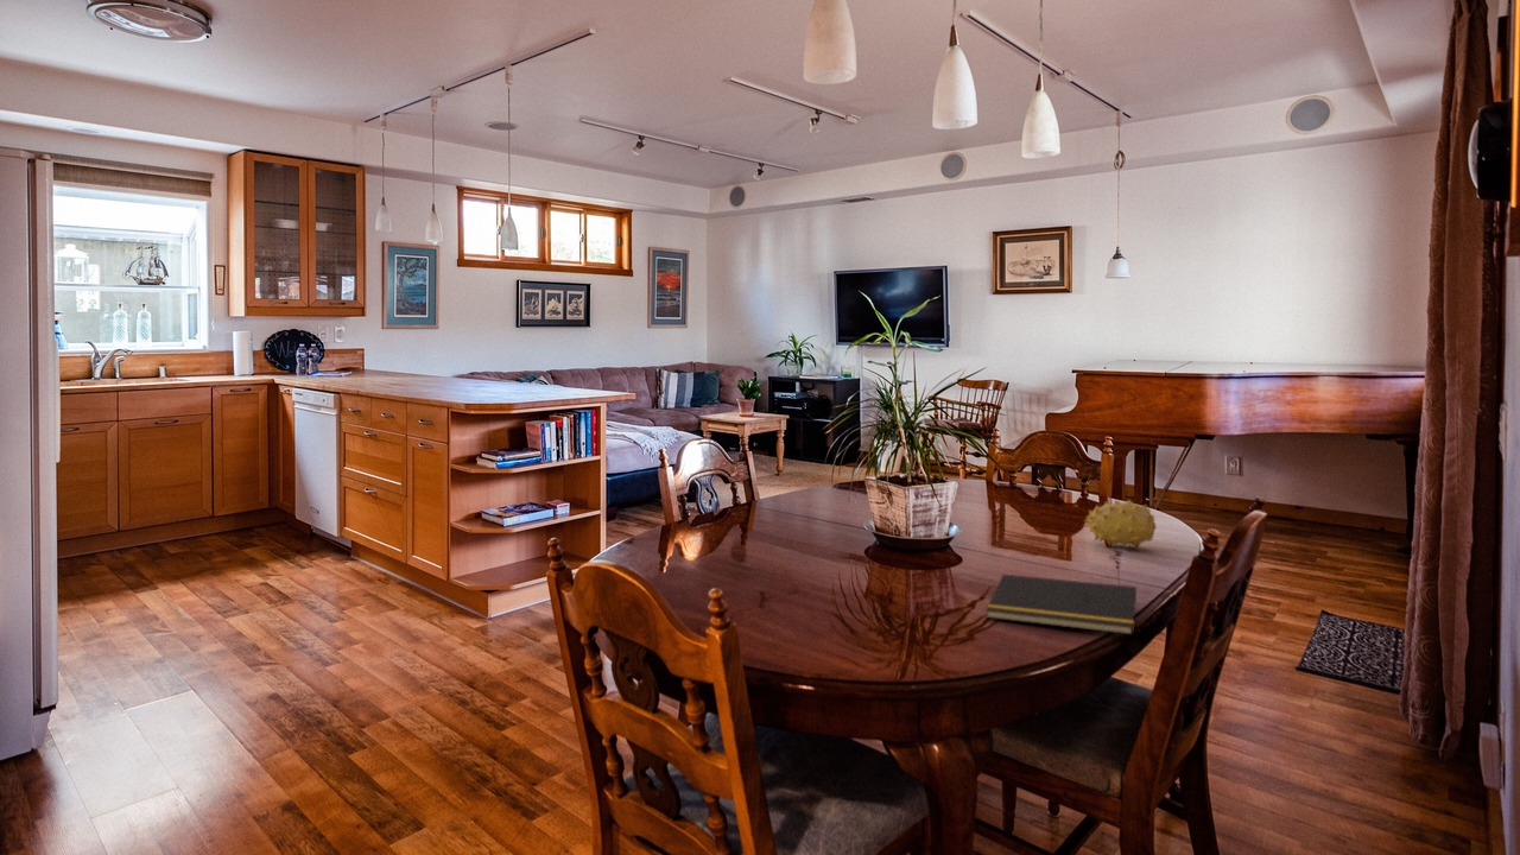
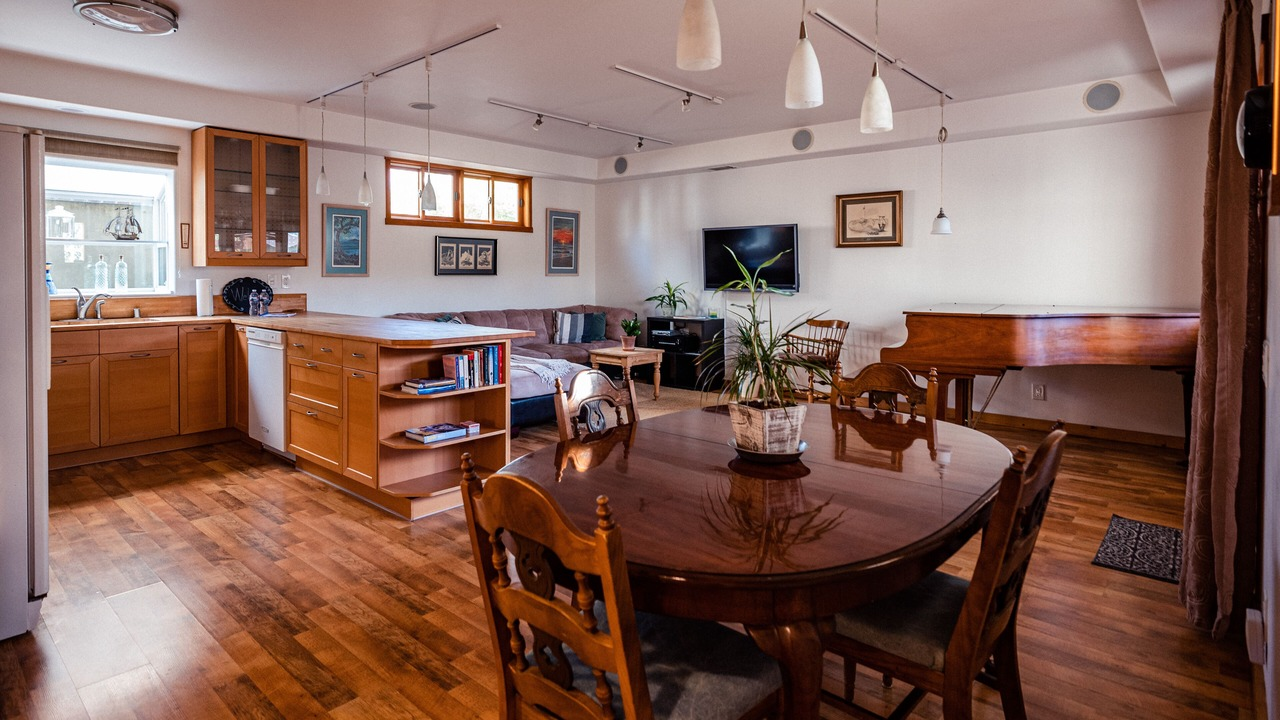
- fruit [1082,498,1158,550]
- notepad [984,574,1138,636]
